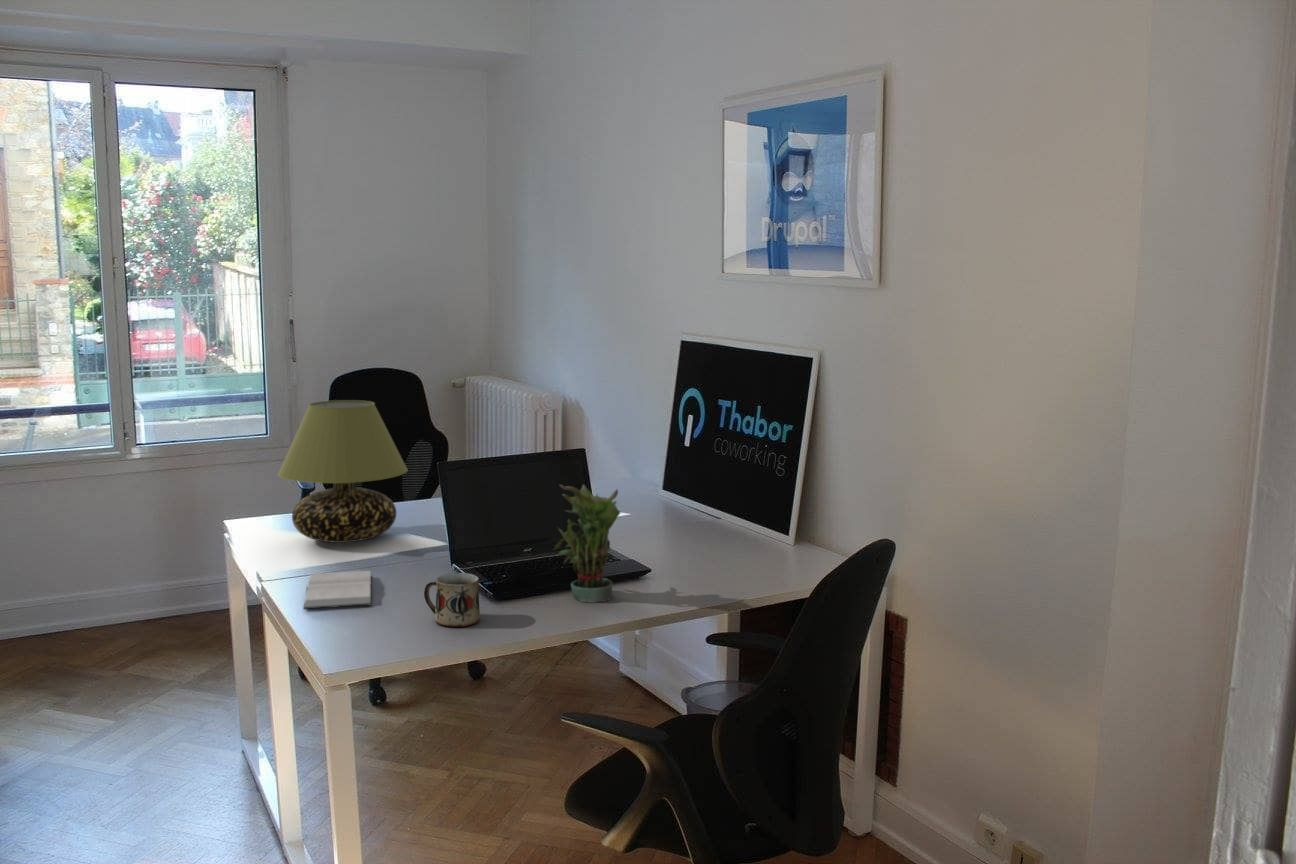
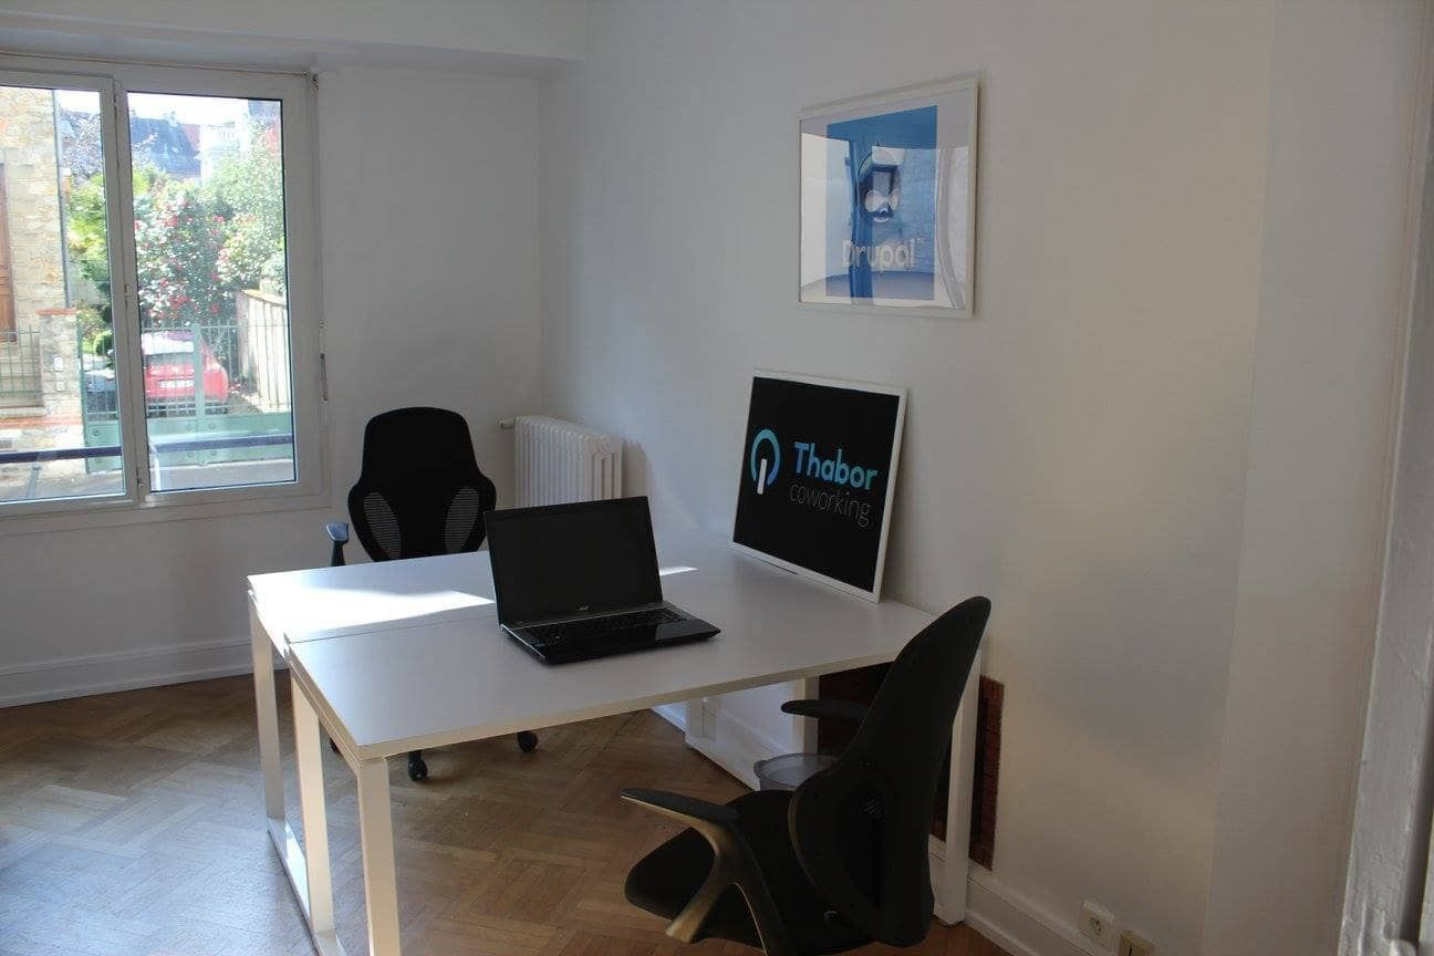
- potted plant [552,483,622,604]
- table lamp [277,399,409,544]
- mug [423,572,481,628]
- hardback book [302,570,373,610]
